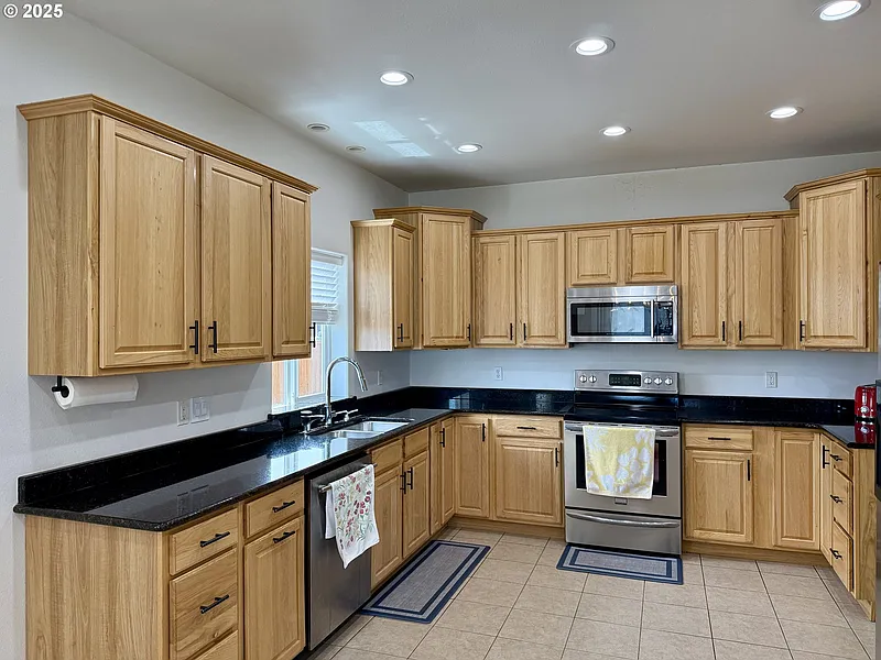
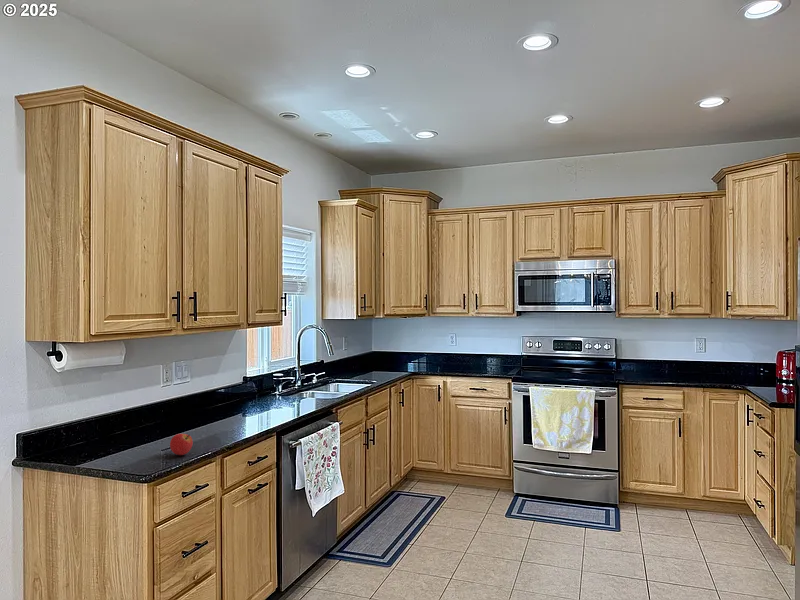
+ fruit [169,433,194,456]
